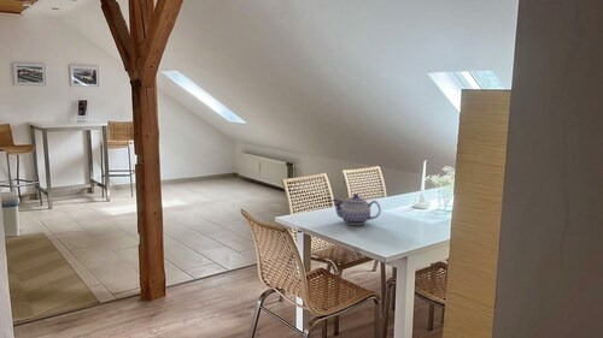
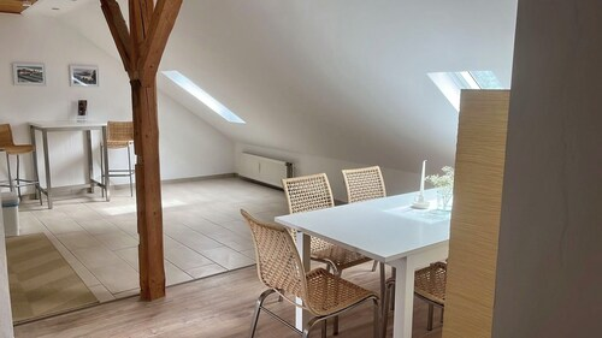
- teapot [330,192,382,226]
